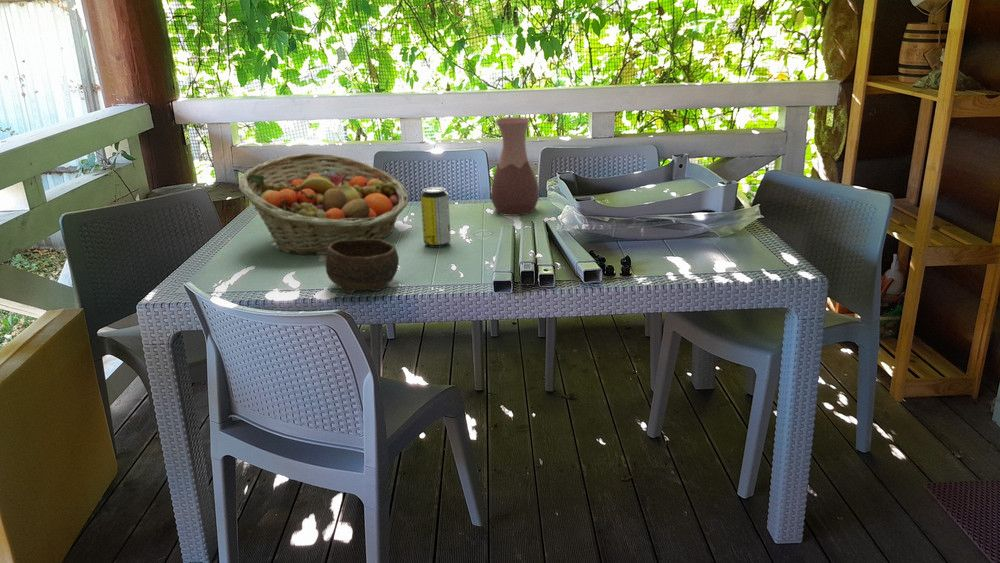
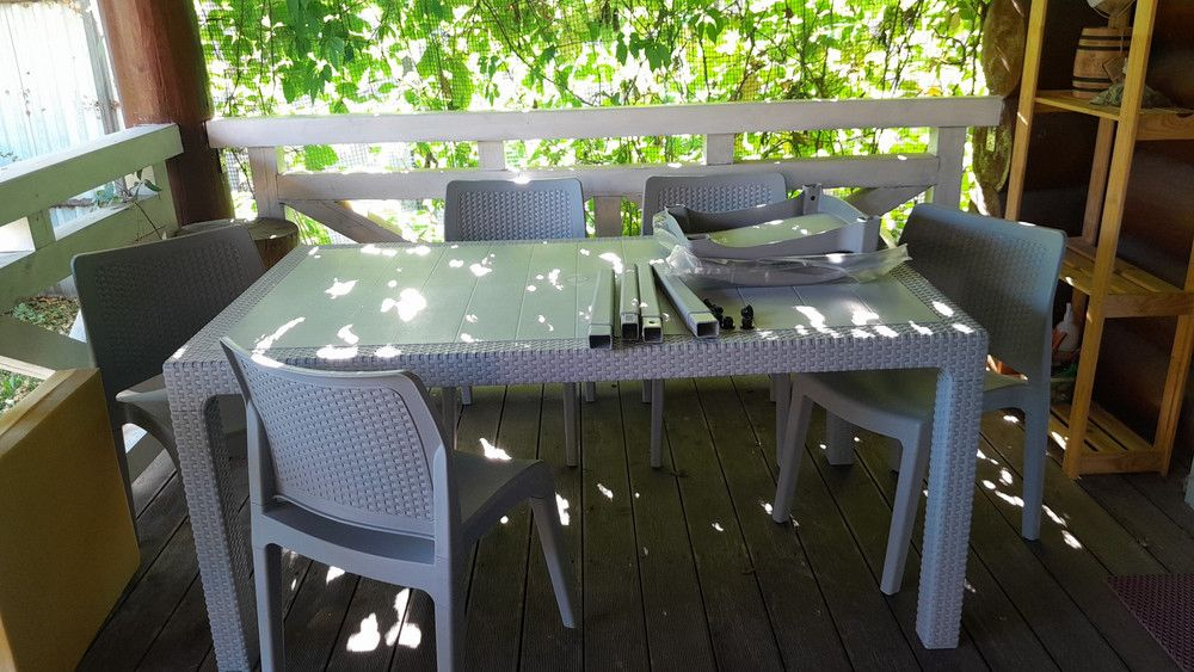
- fruit basket [238,152,409,256]
- bowl [324,239,400,294]
- vase [490,116,540,217]
- beverage can [420,186,452,249]
